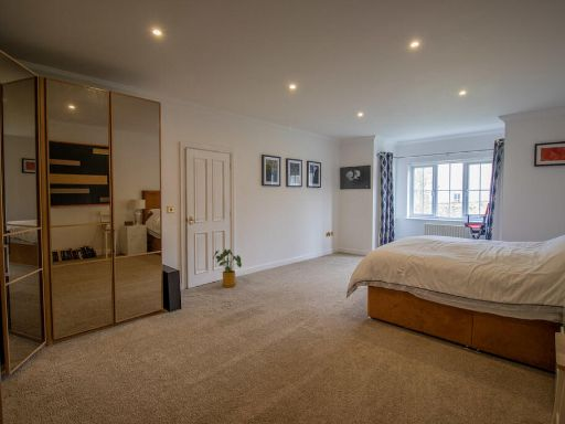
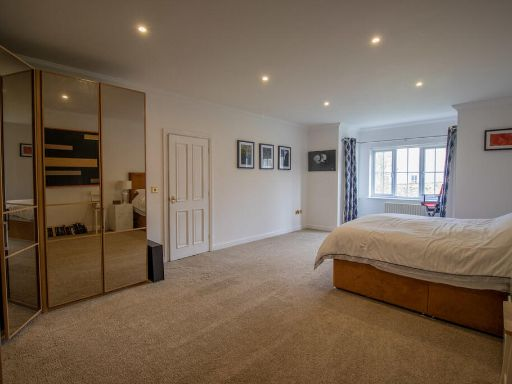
- house plant [212,248,243,288]
